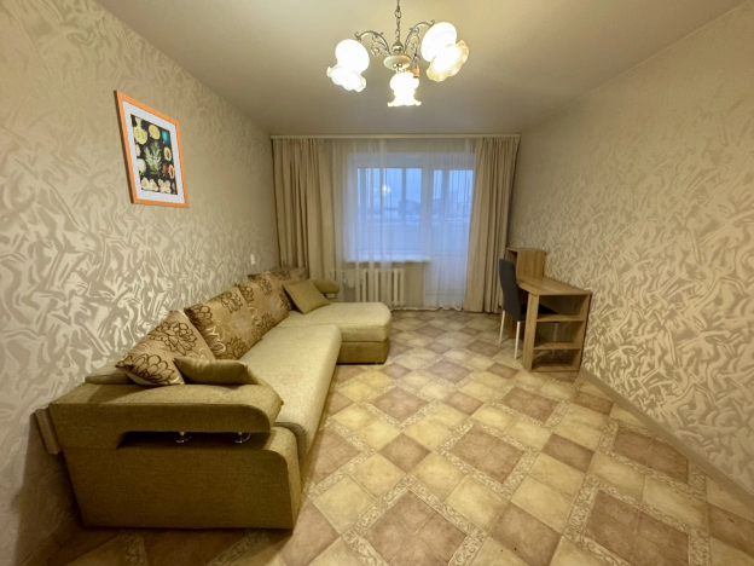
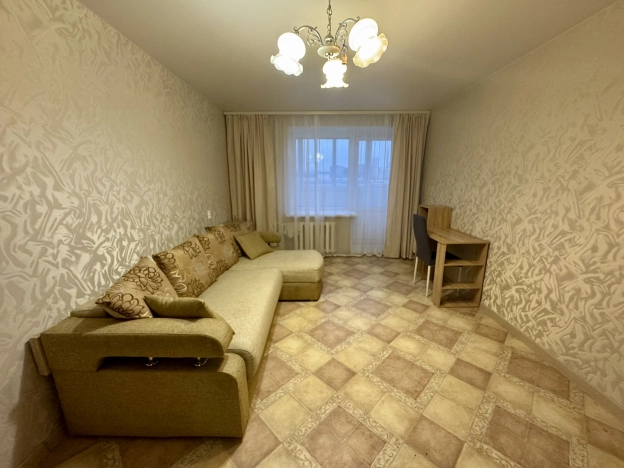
- wall art [112,89,190,209]
